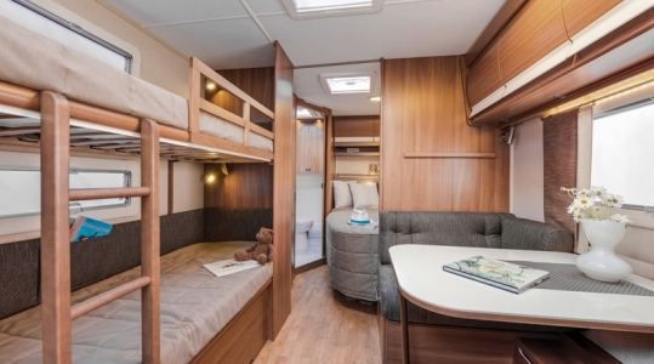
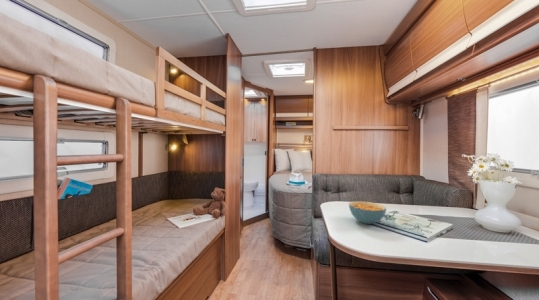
+ cereal bowl [348,200,387,225]
